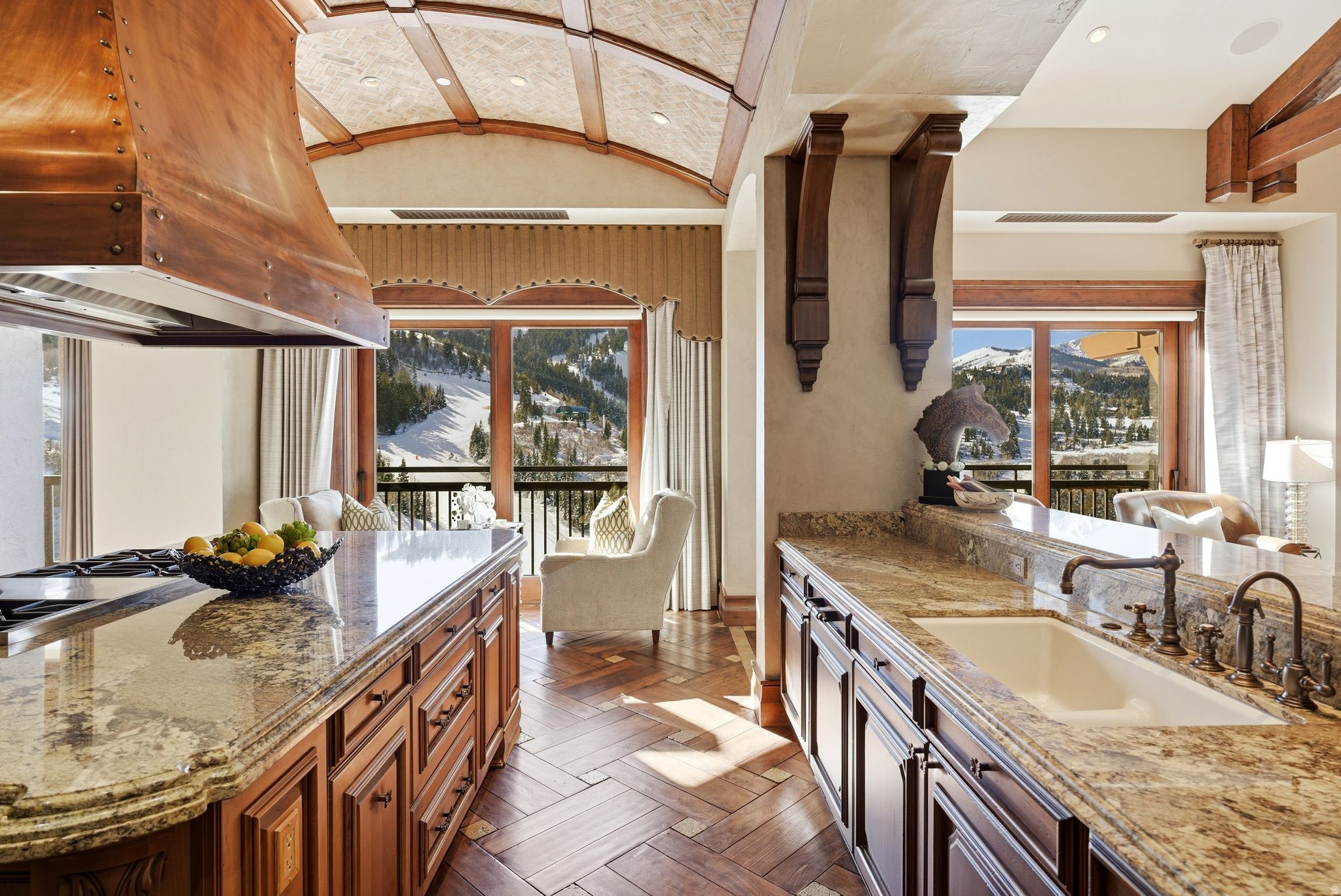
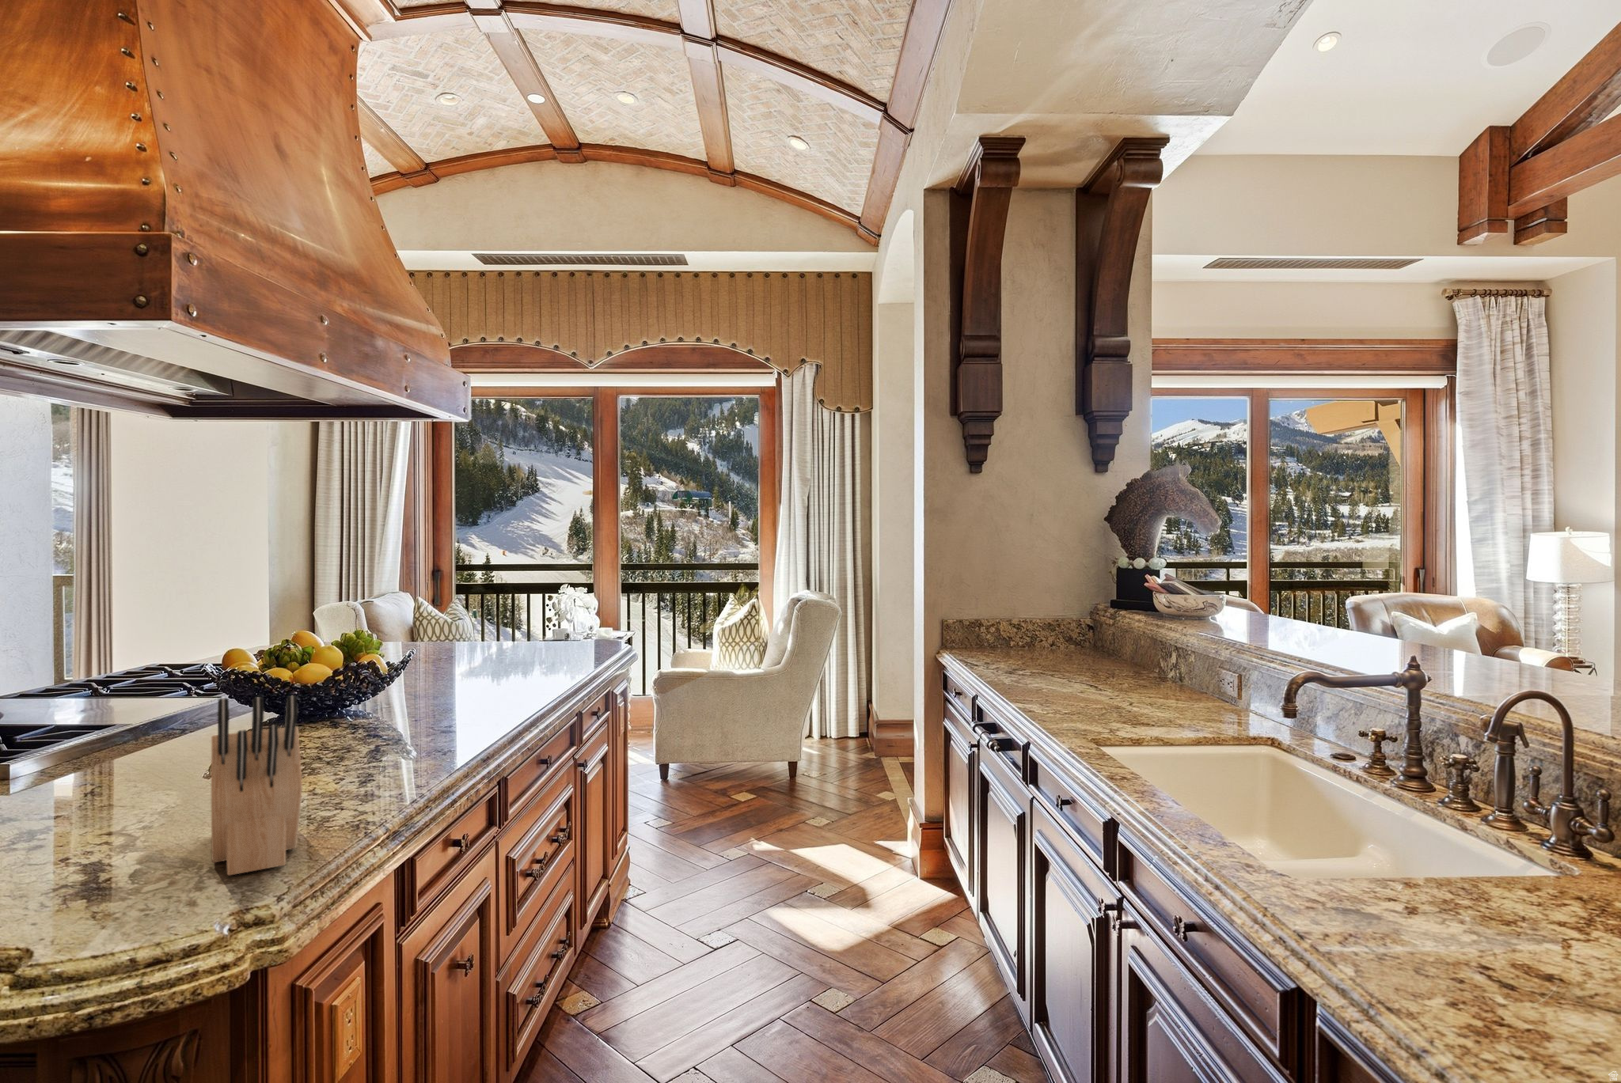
+ knife block [210,695,303,876]
